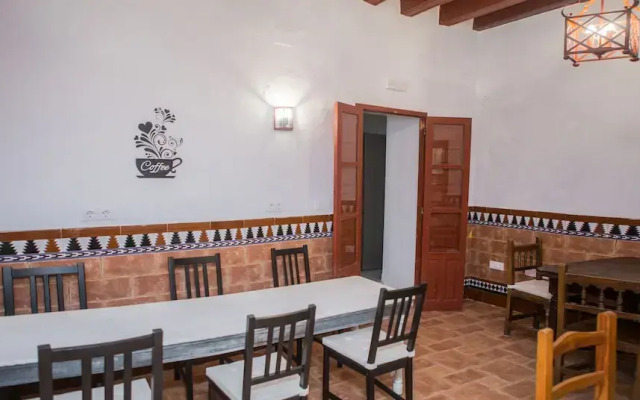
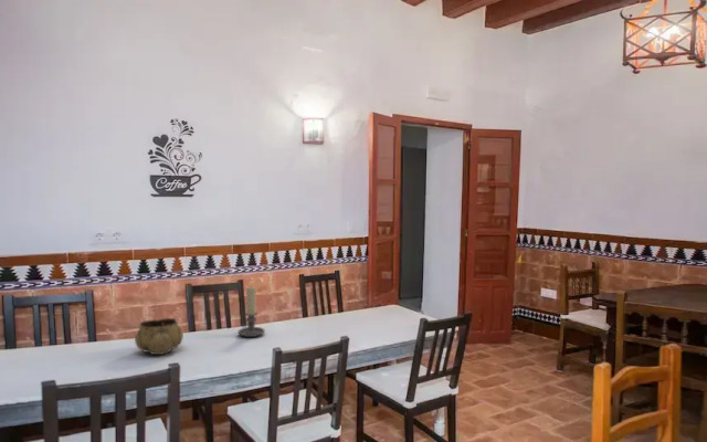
+ candle holder [236,285,265,338]
+ decorative bowl [134,317,184,356]
